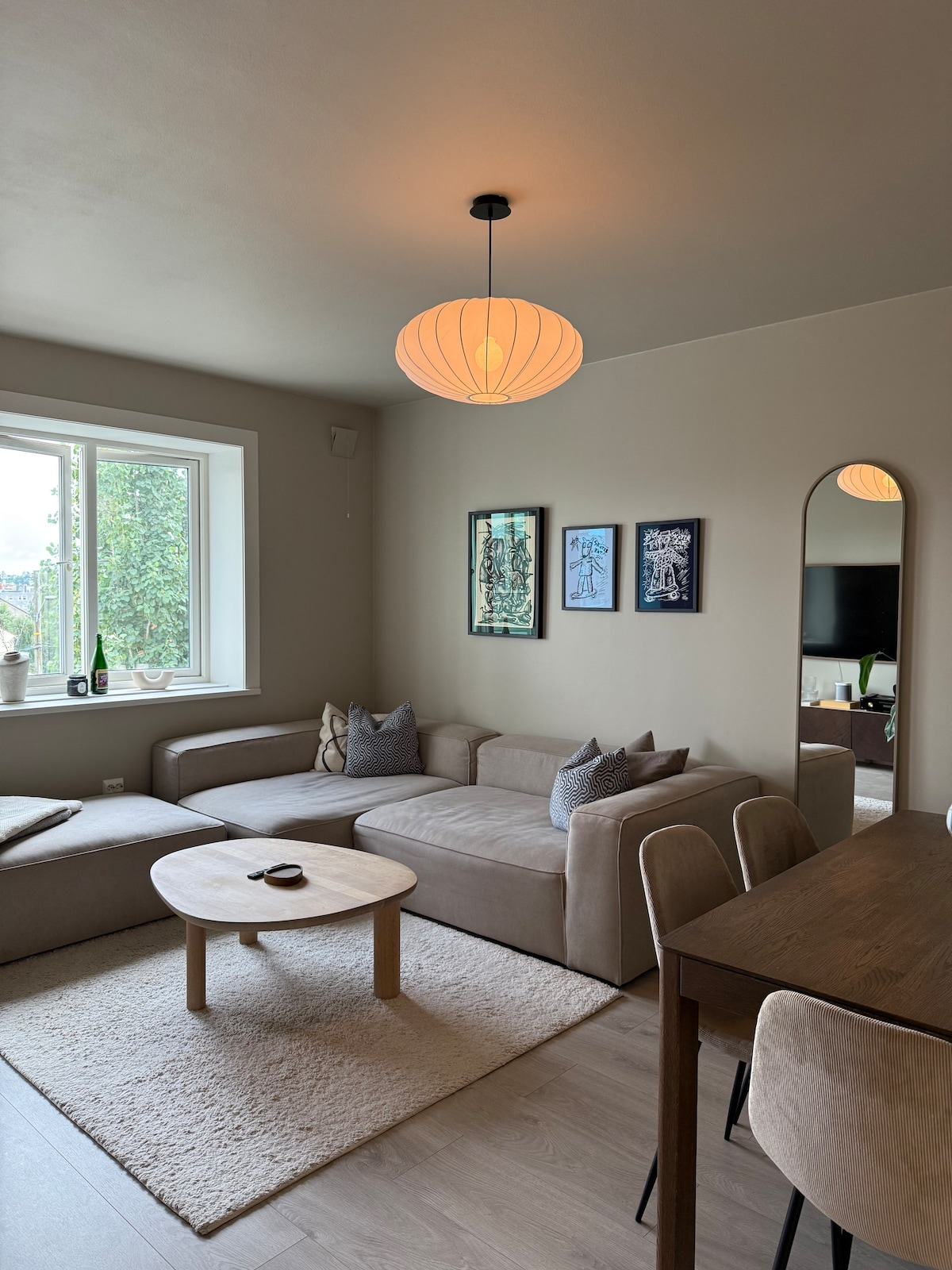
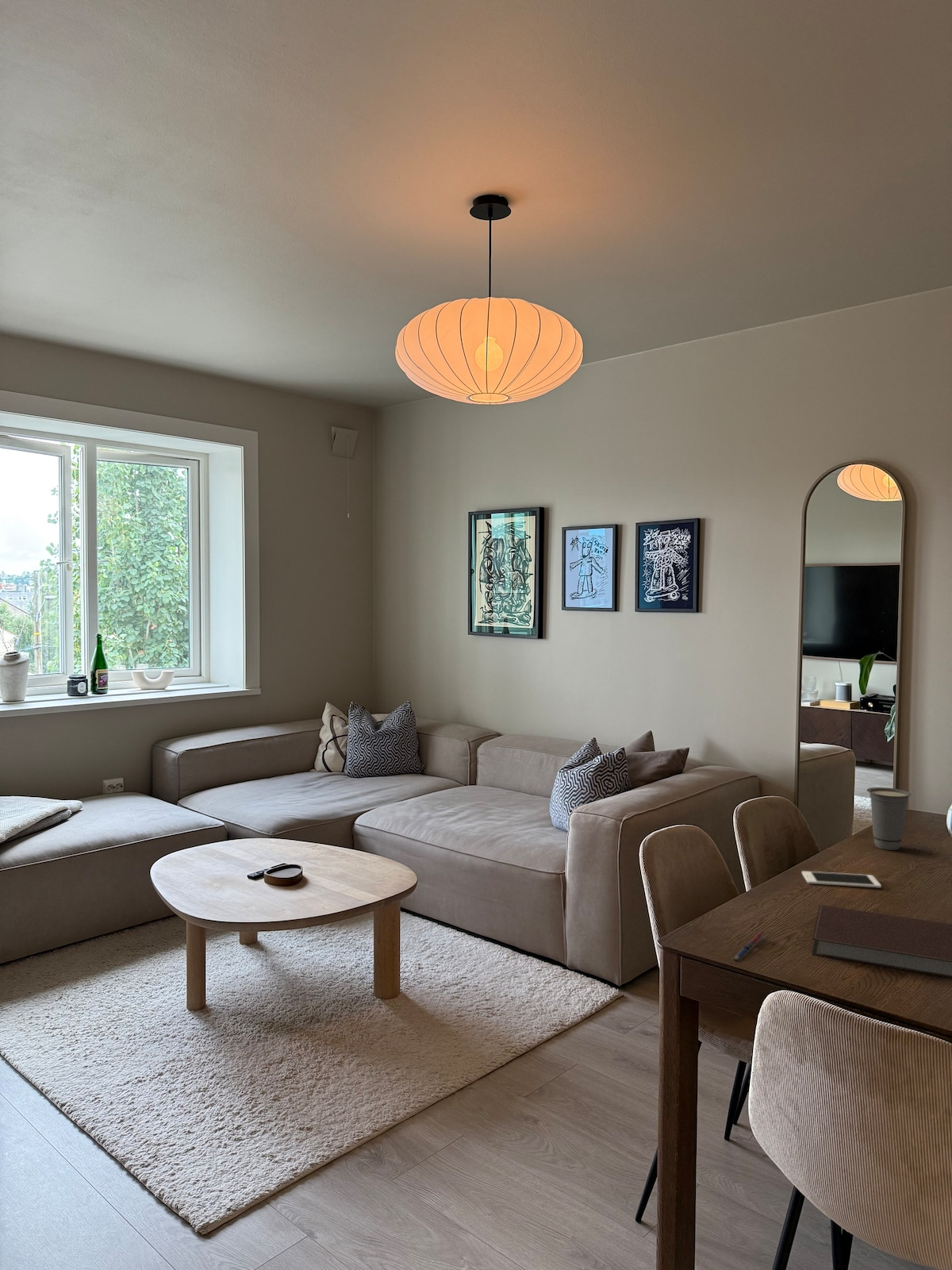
+ pen [731,930,766,962]
+ cup [866,787,912,851]
+ cell phone [801,870,882,889]
+ notebook [811,904,952,979]
